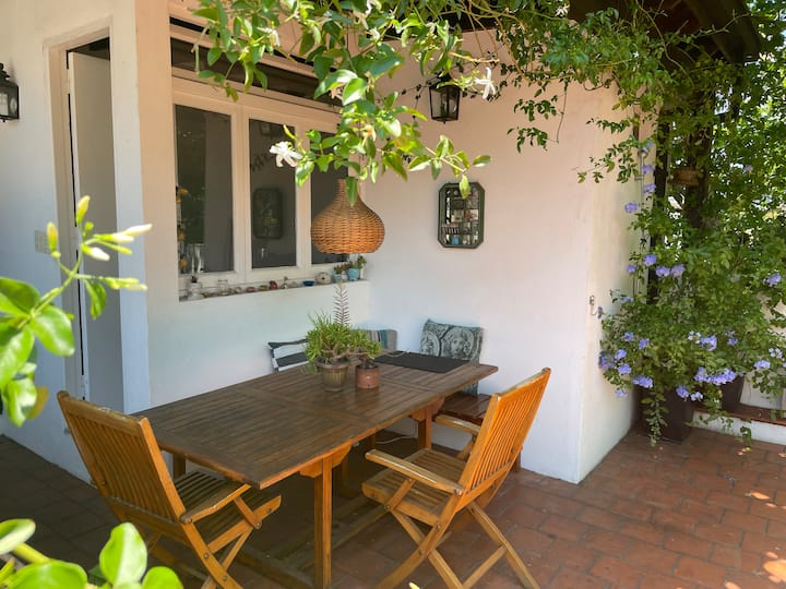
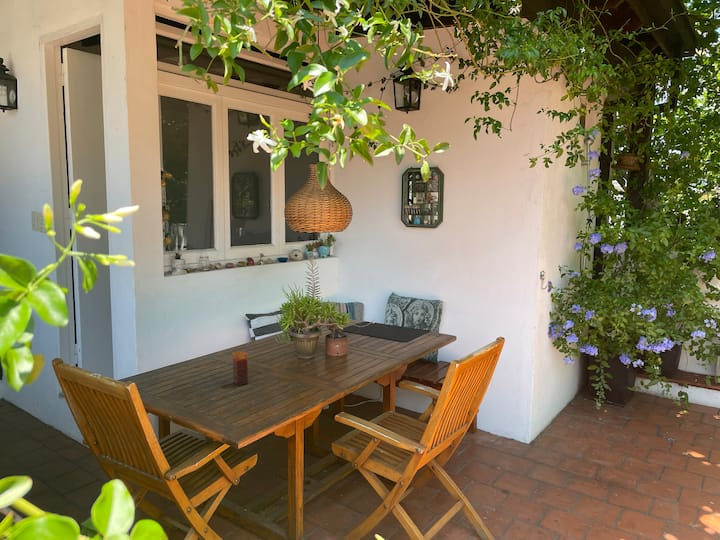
+ candle [231,350,249,386]
